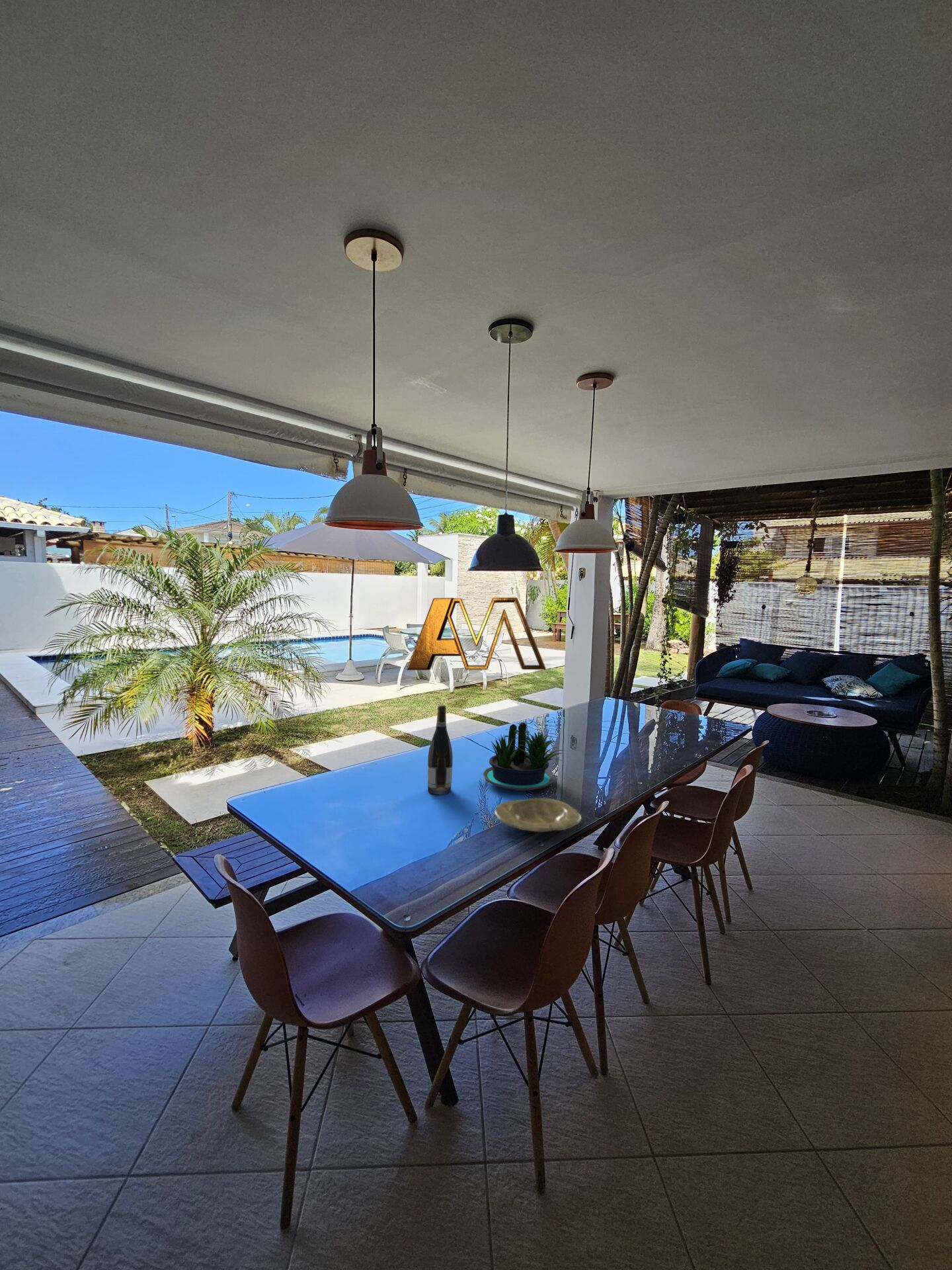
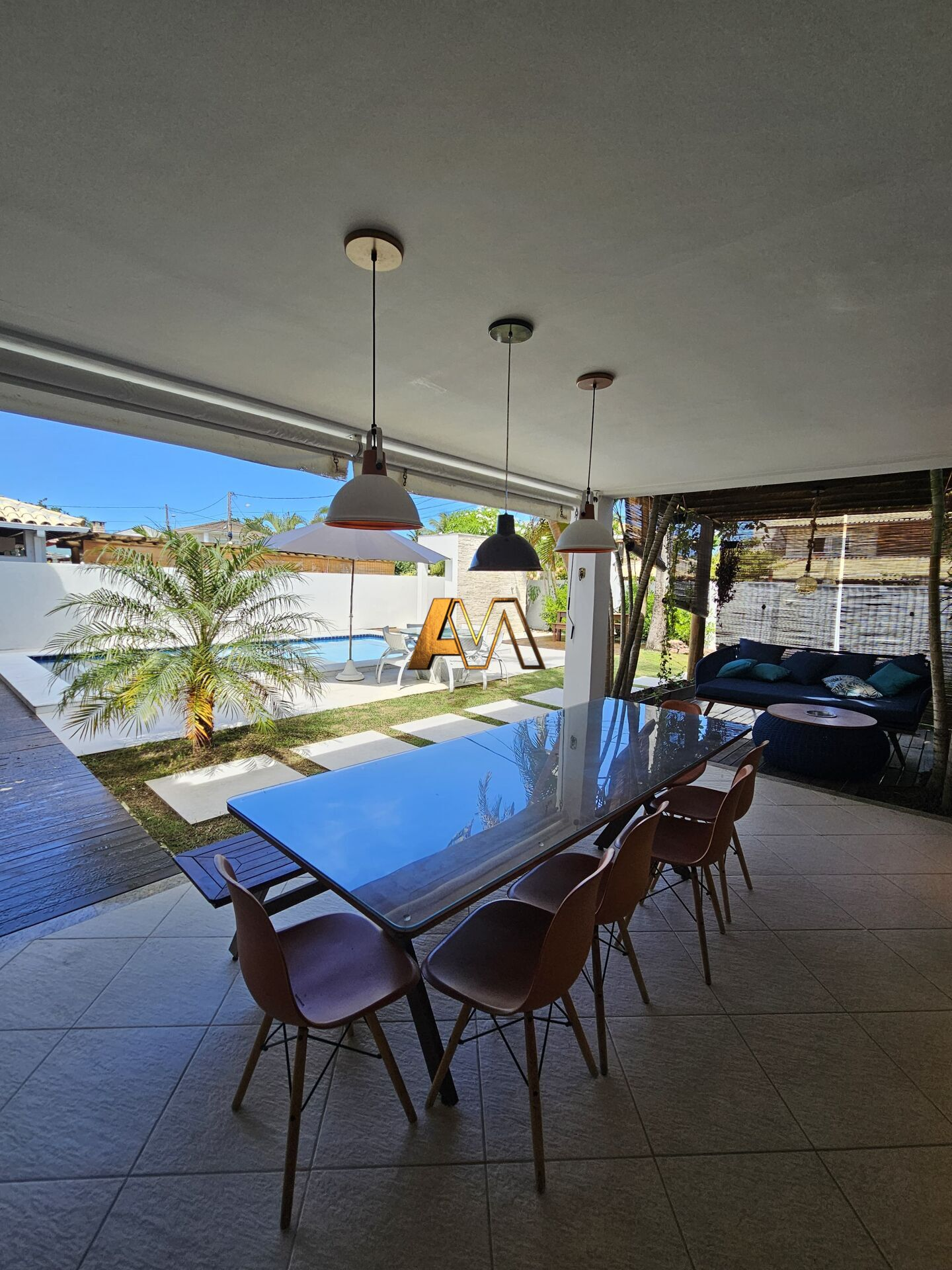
- plate [494,797,582,833]
- wine bottle [427,704,454,796]
- potted plant [482,722,565,791]
